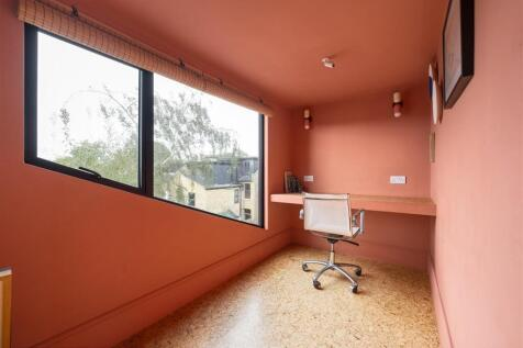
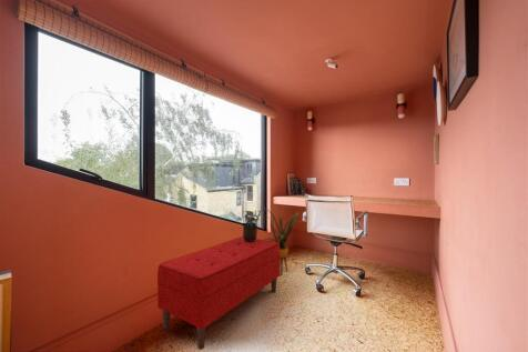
+ potted plant [237,205,263,242]
+ house plant [263,208,303,275]
+ bench [156,235,282,351]
